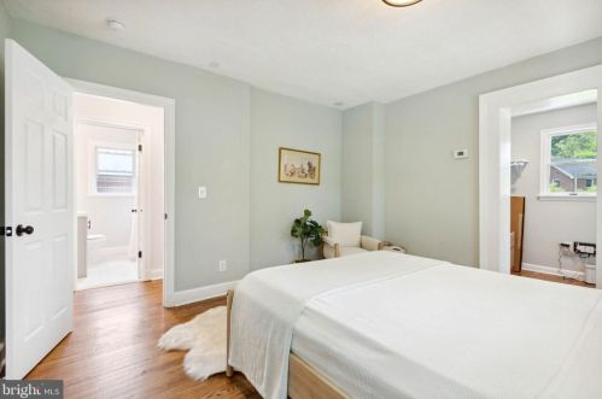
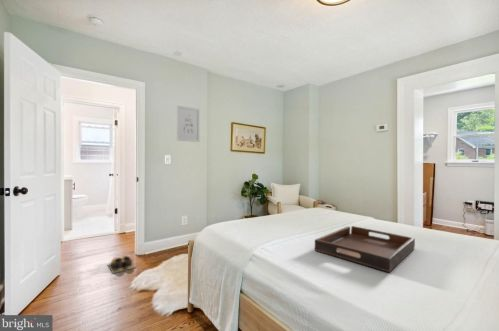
+ wall art [176,104,201,143]
+ serving tray [314,225,416,273]
+ shoes [106,255,137,275]
